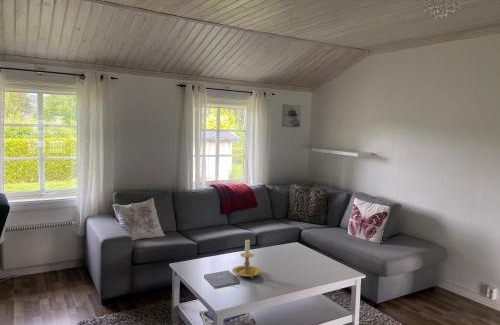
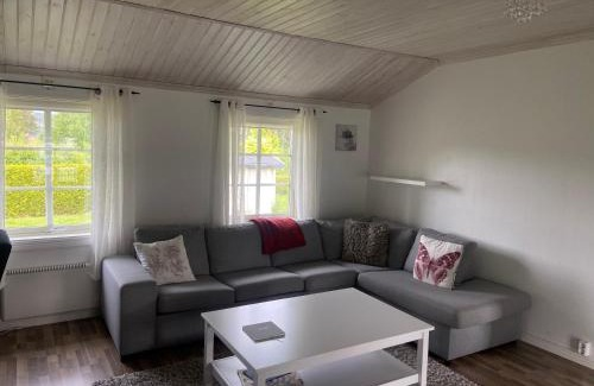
- candle holder [231,238,262,279]
